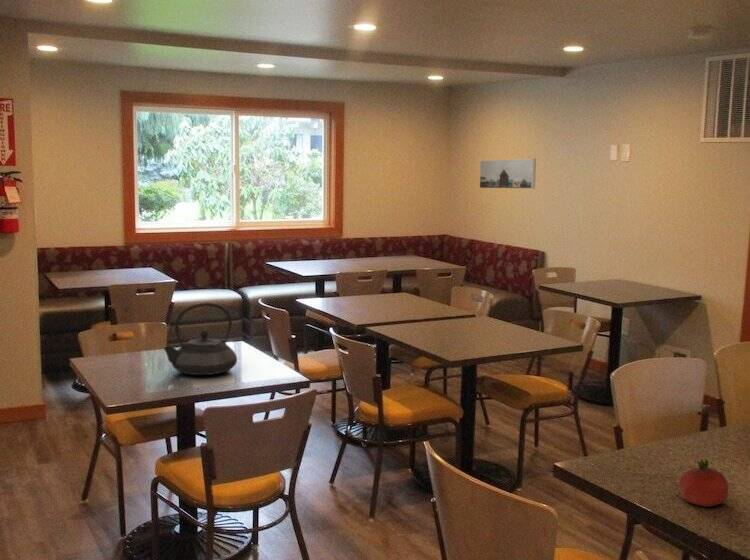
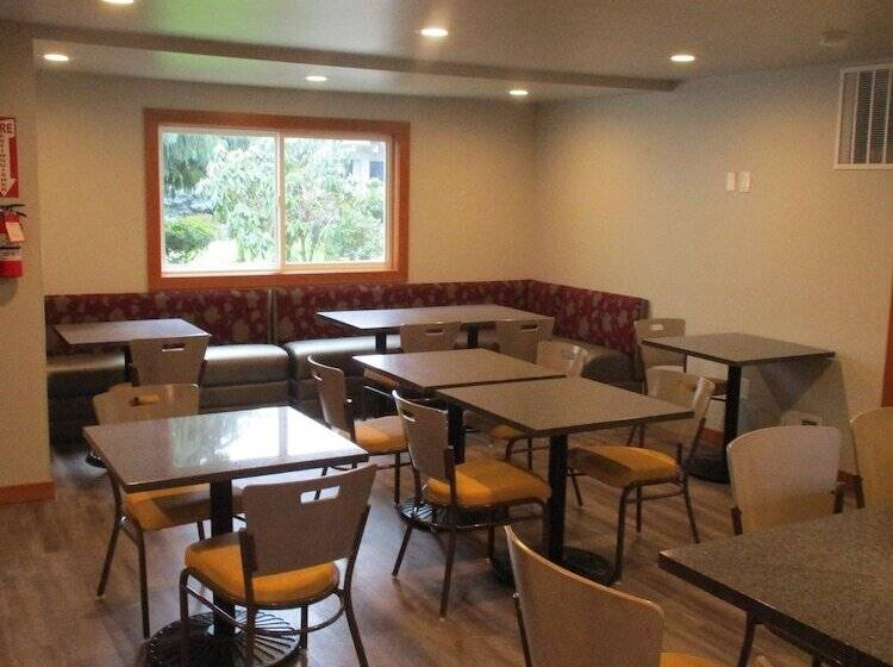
- teapot [163,302,238,376]
- fruit [678,458,729,508]
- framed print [479,158,537,190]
